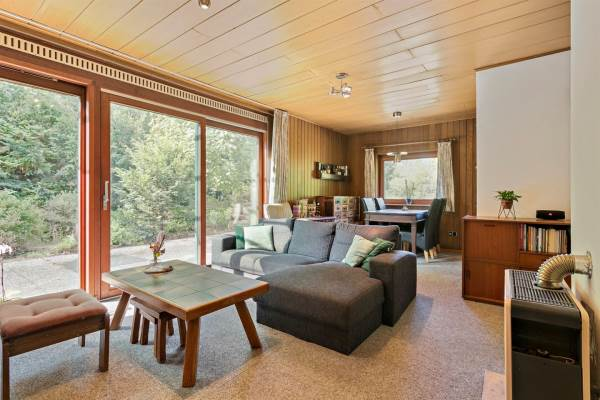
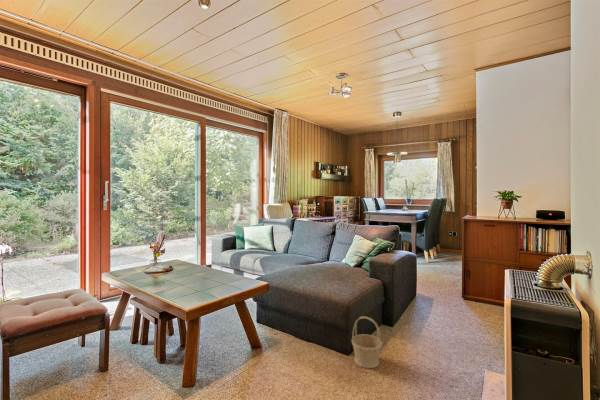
+ basket [350,316,383,369]
